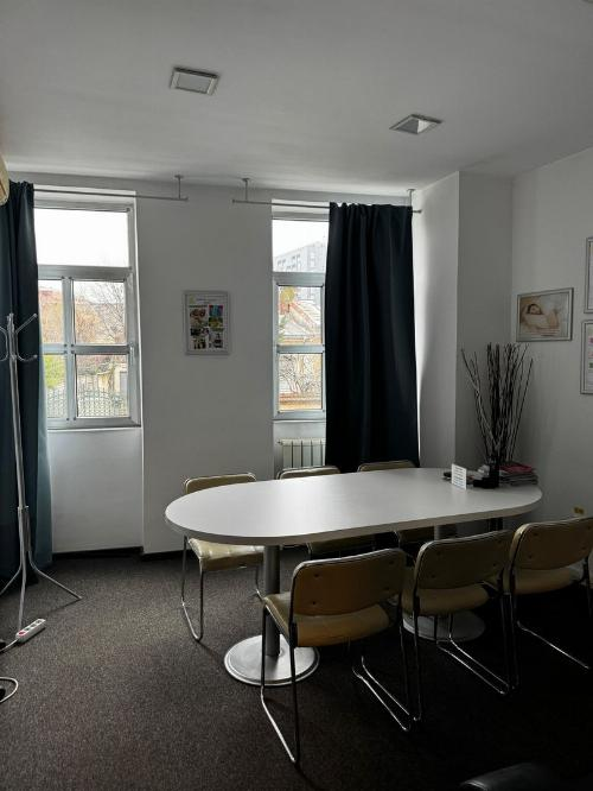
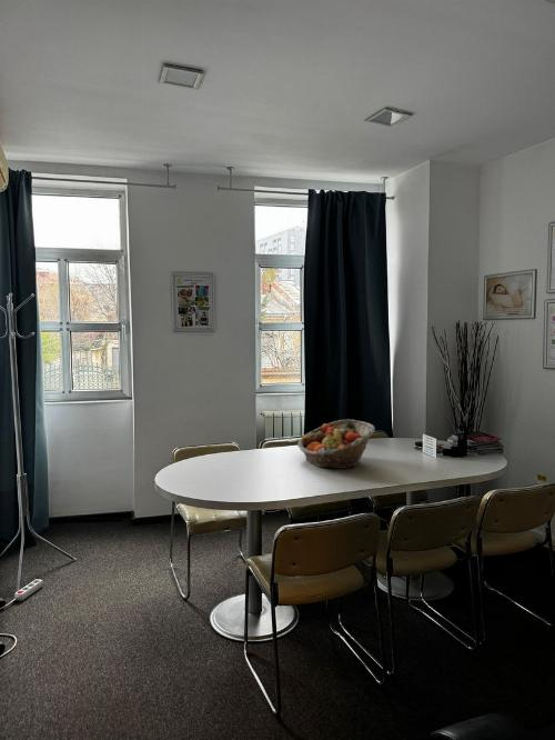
+ fruit basket [296,418,376,470]
